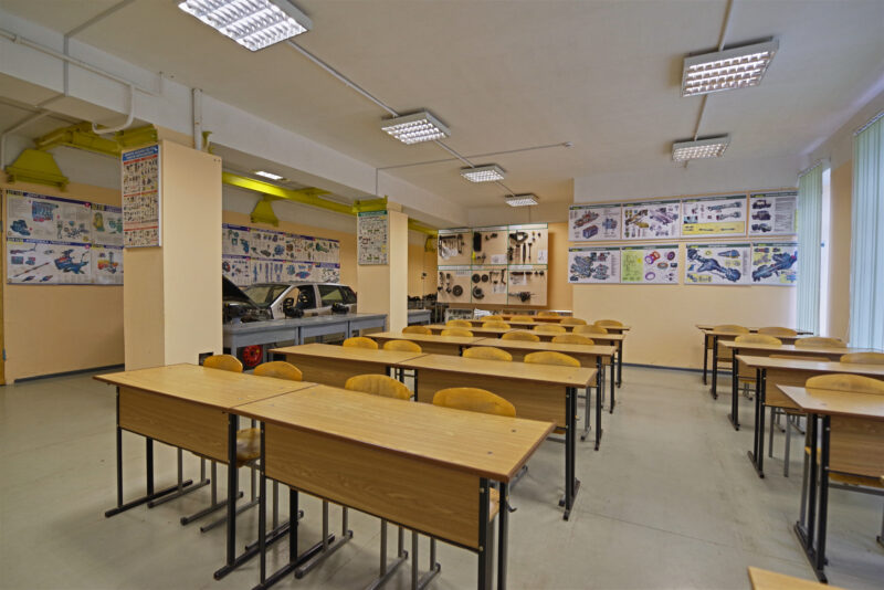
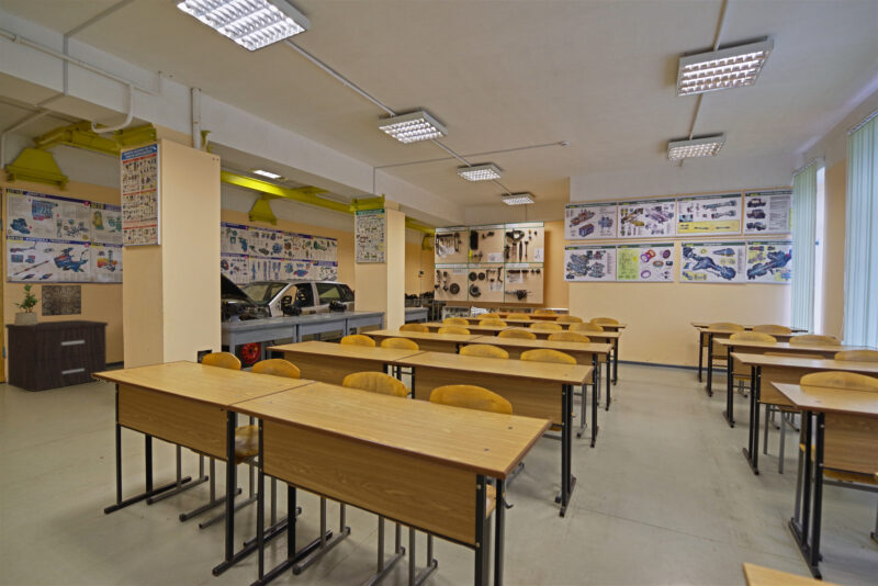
+ nightstand [4,319,109,393]
+ wall art [41,284,82,317]
+ potted plant [12,283,42,325]
